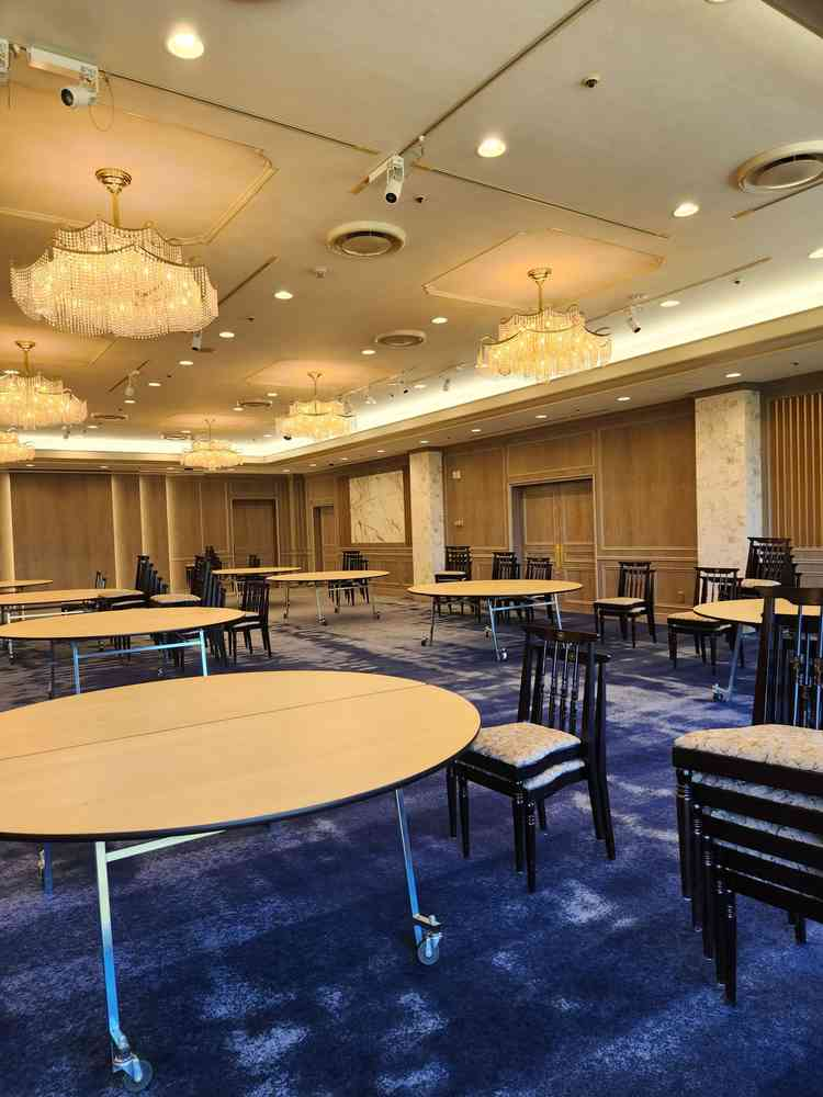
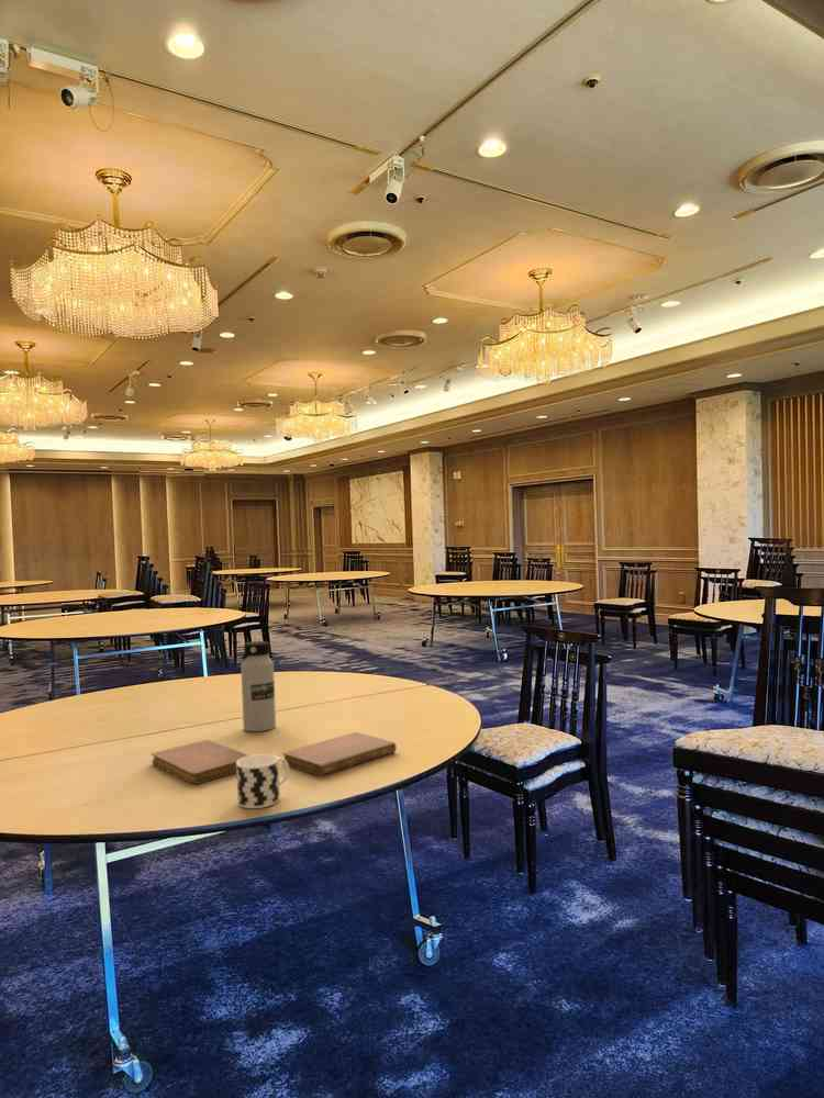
+ cup [236,753,290,809]
+ notebook [281,731,398,777]
+ water bottle [240,640,277,732]
+ notebook [151,739,249,785]
